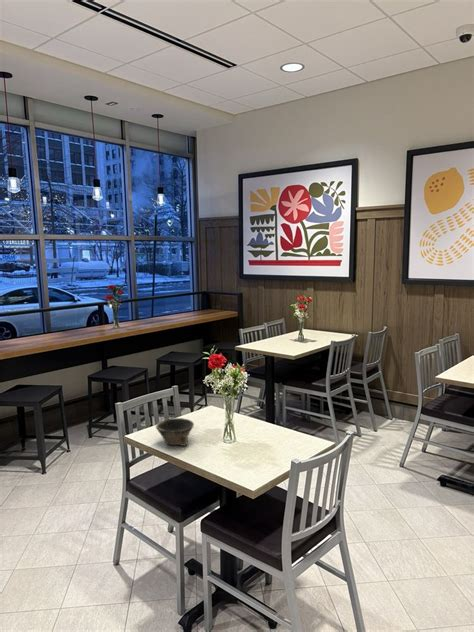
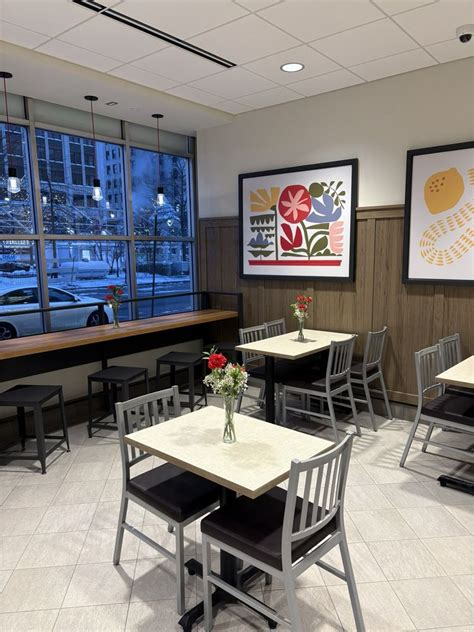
- bowl [155,417,195,447]
